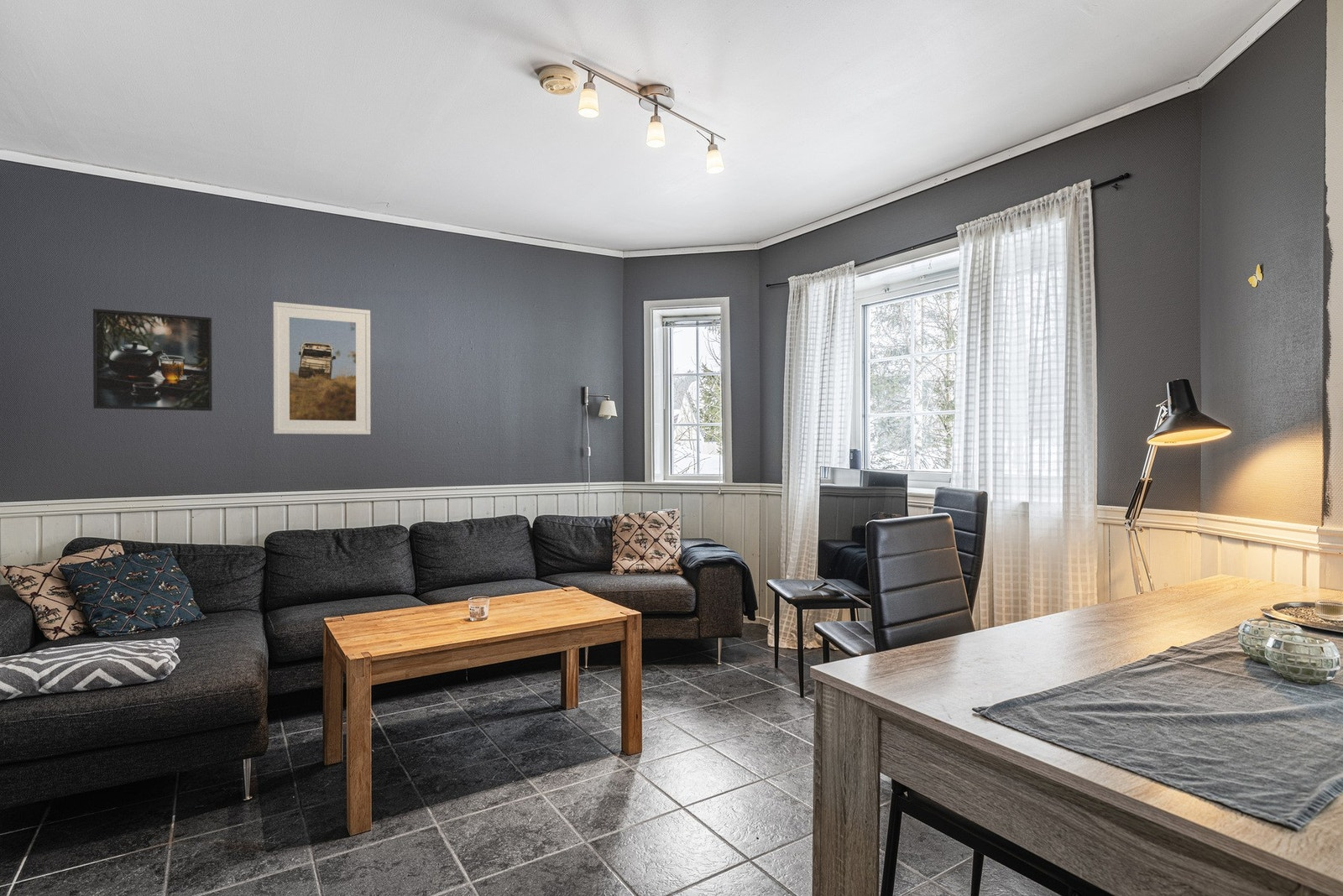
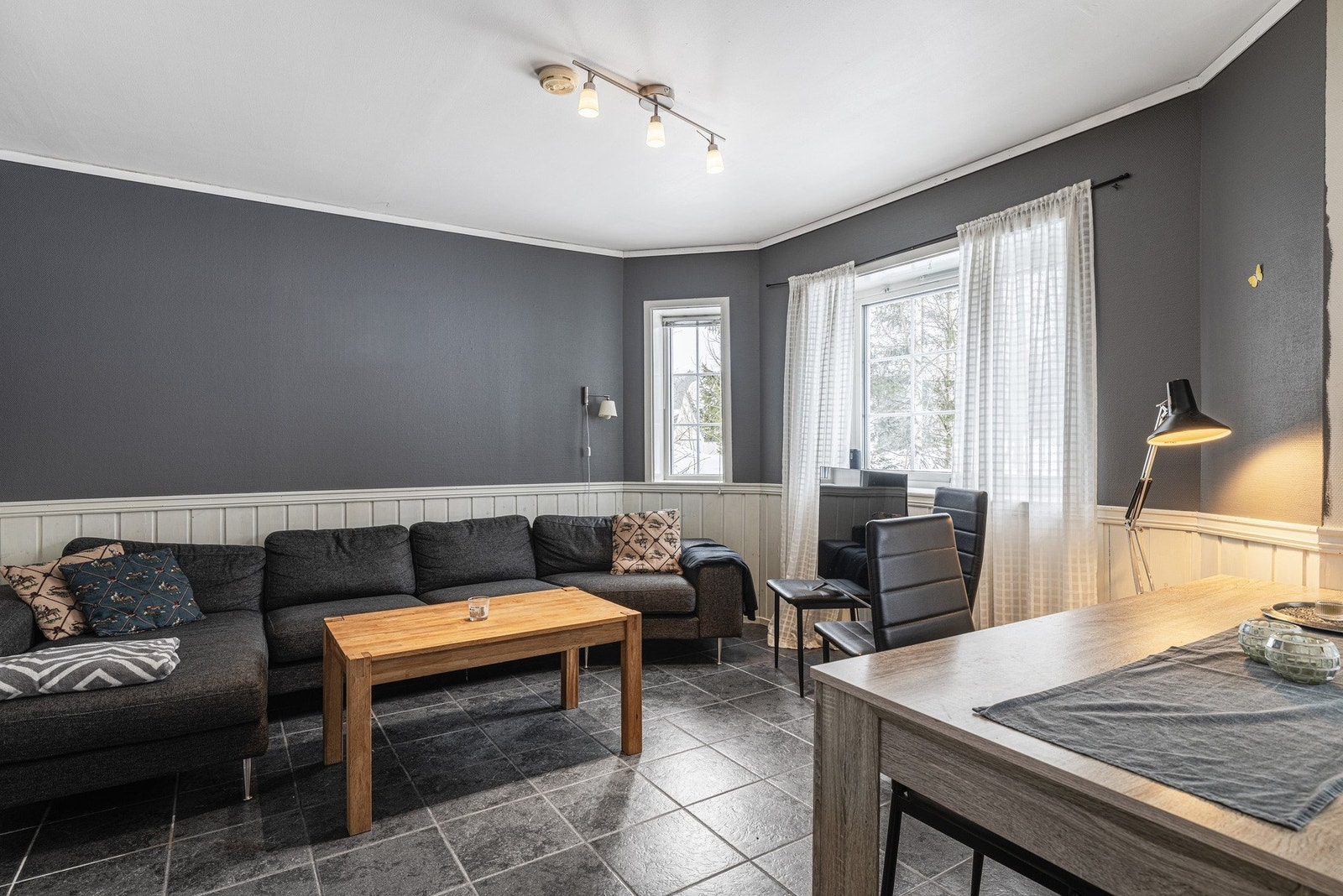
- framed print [273,301,371,435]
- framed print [92,308,213,412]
